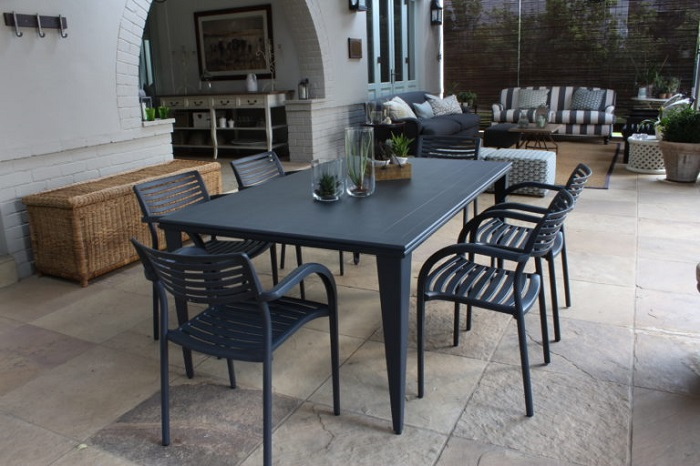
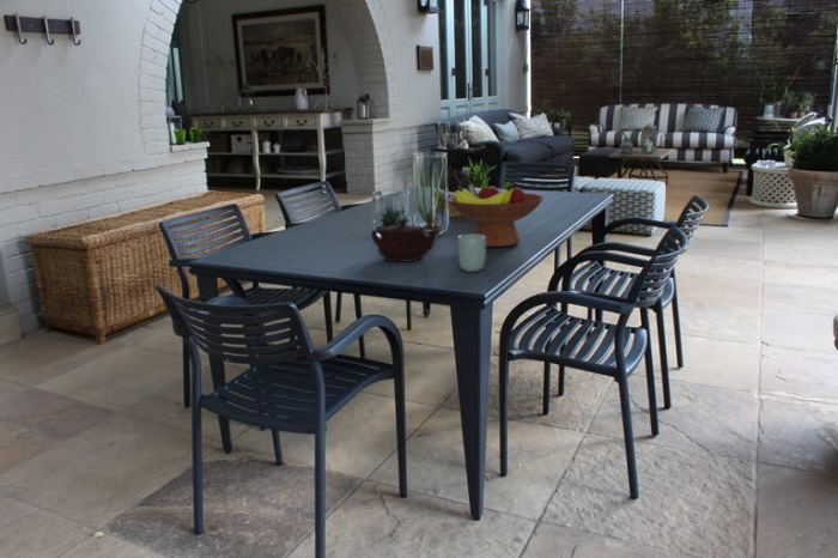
+ fruit bowl [447,181,546,248]
+ cup [456,233,487,273]
+ teapot [370,218,442,263]
